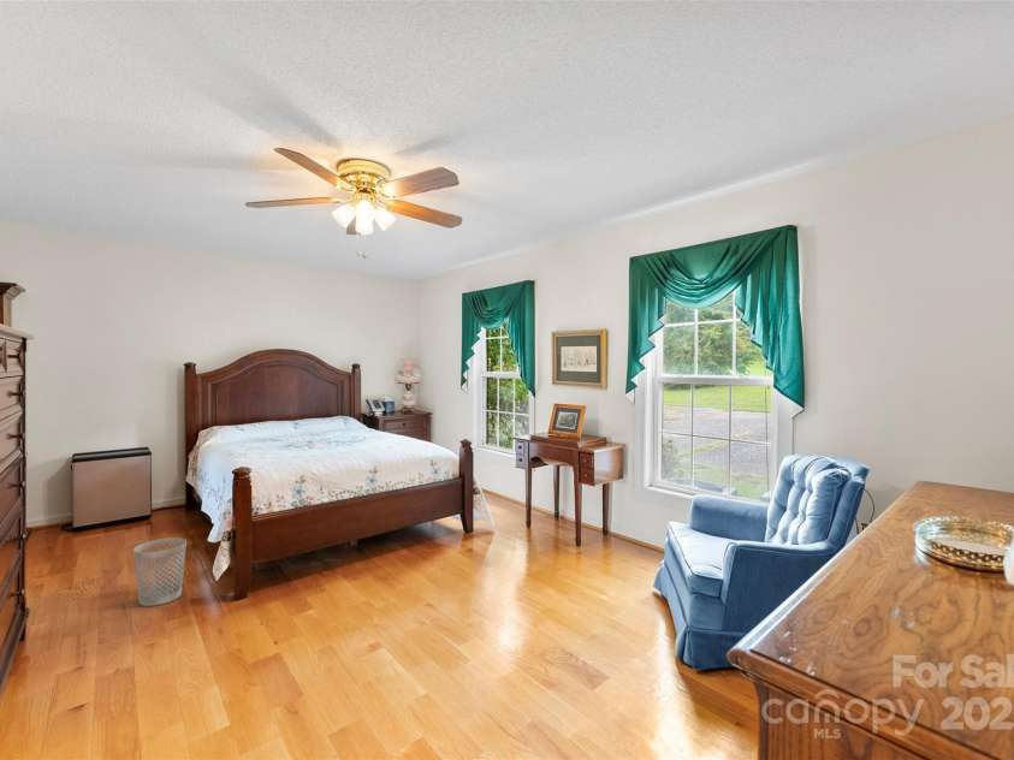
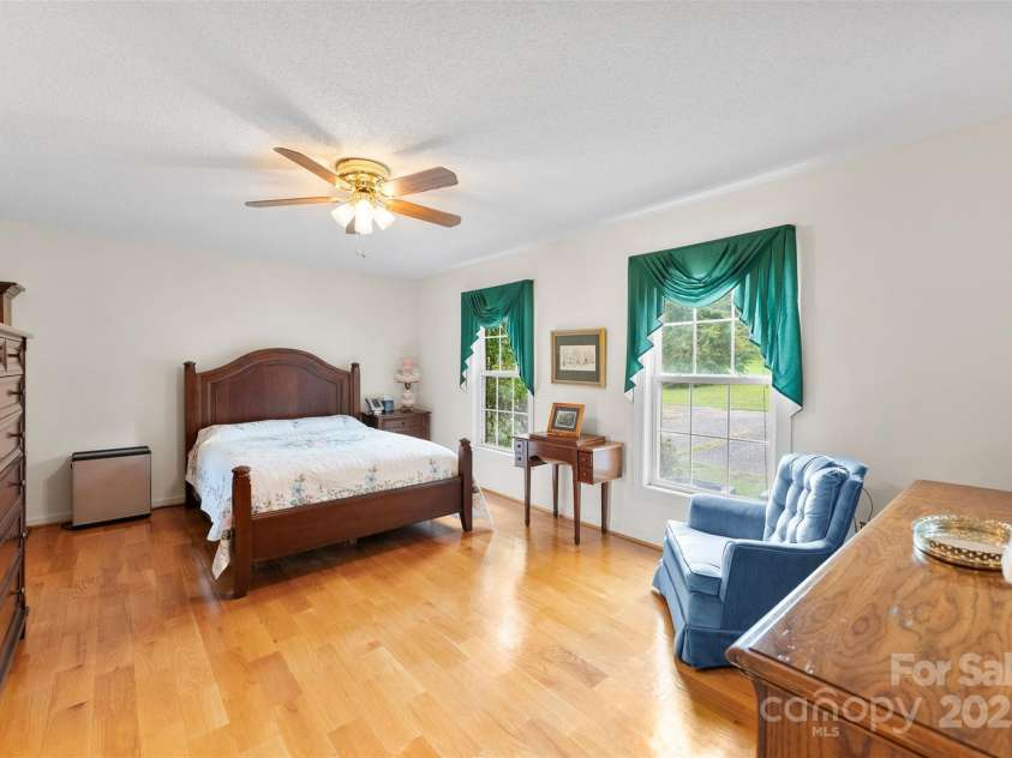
- wastebasket [132,536,188,607]
